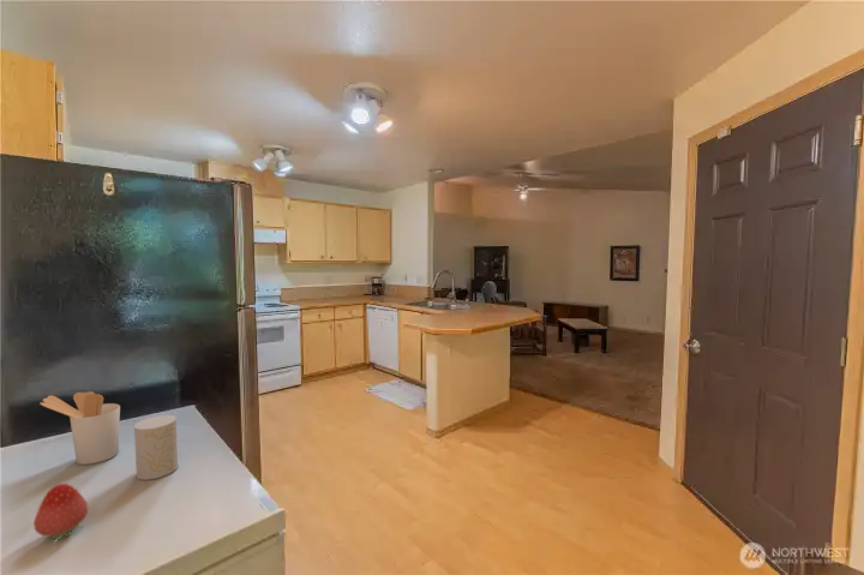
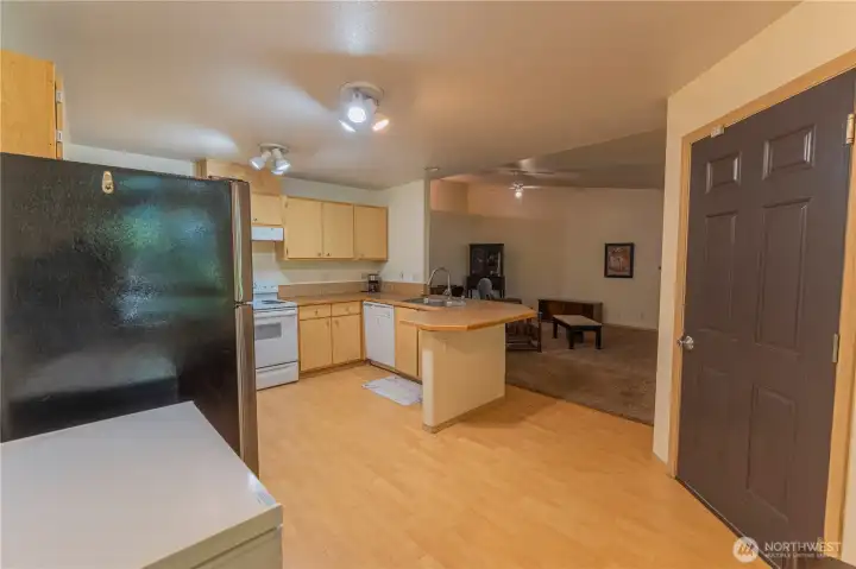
- utensil holder [38,390,121,466]
- fruit [32,483,89,543]
- cup [133,414,179,481]
